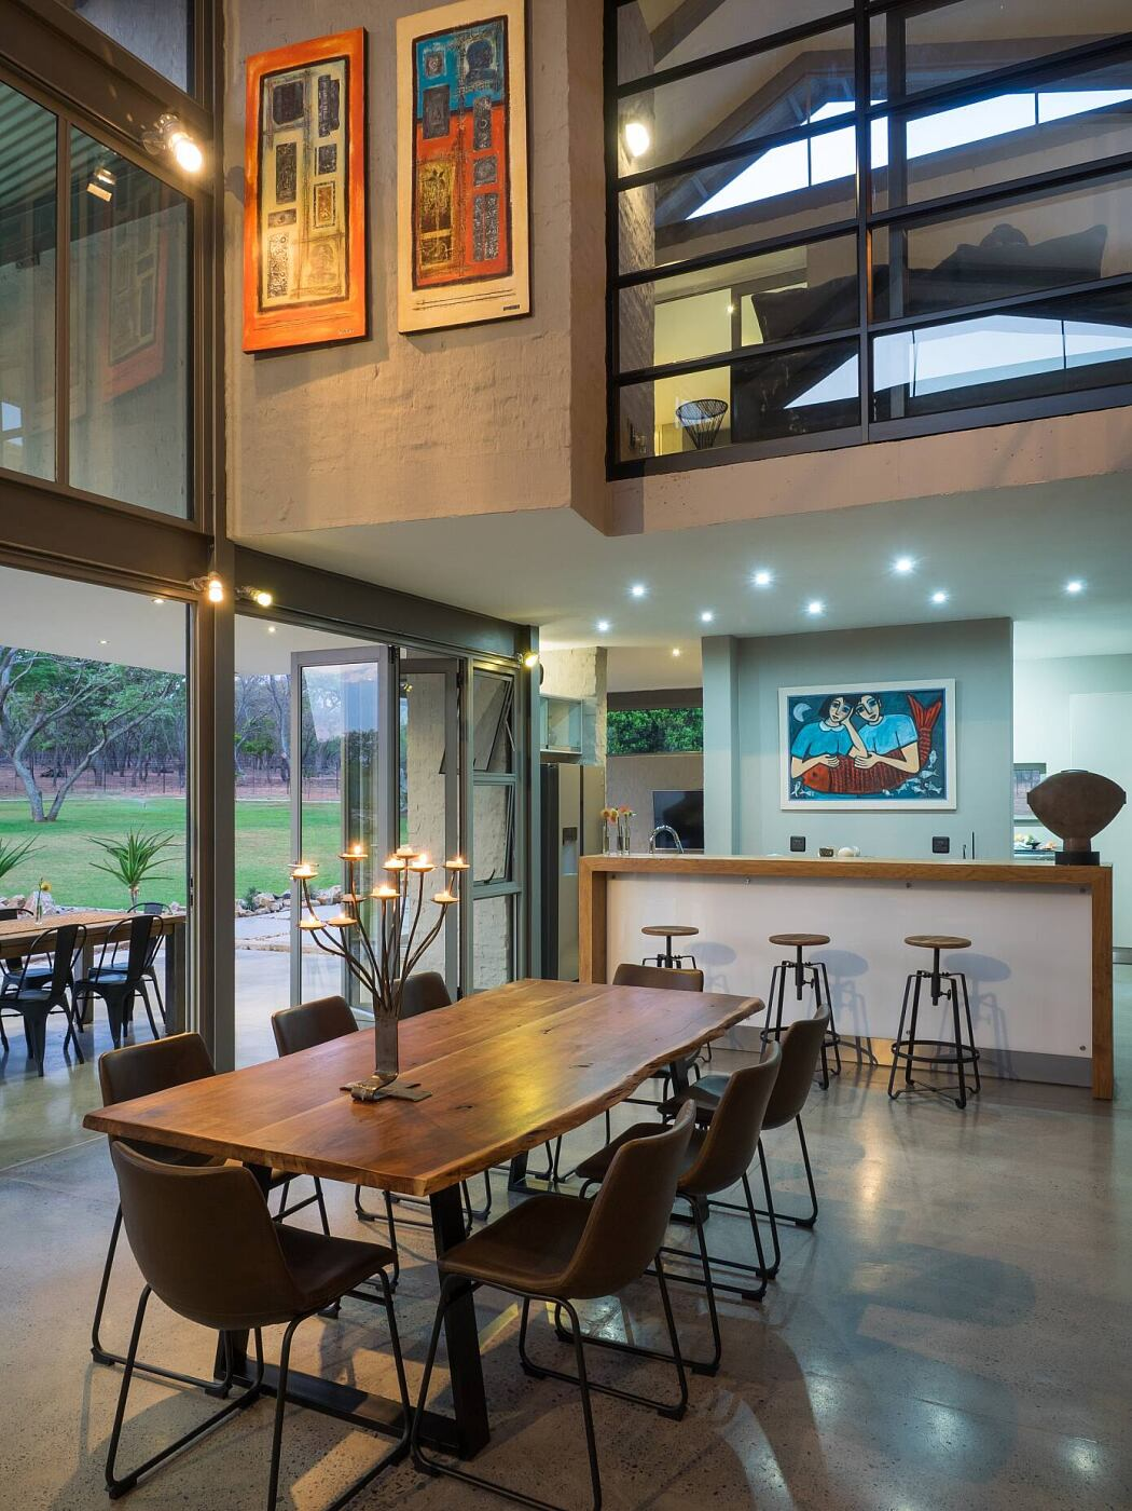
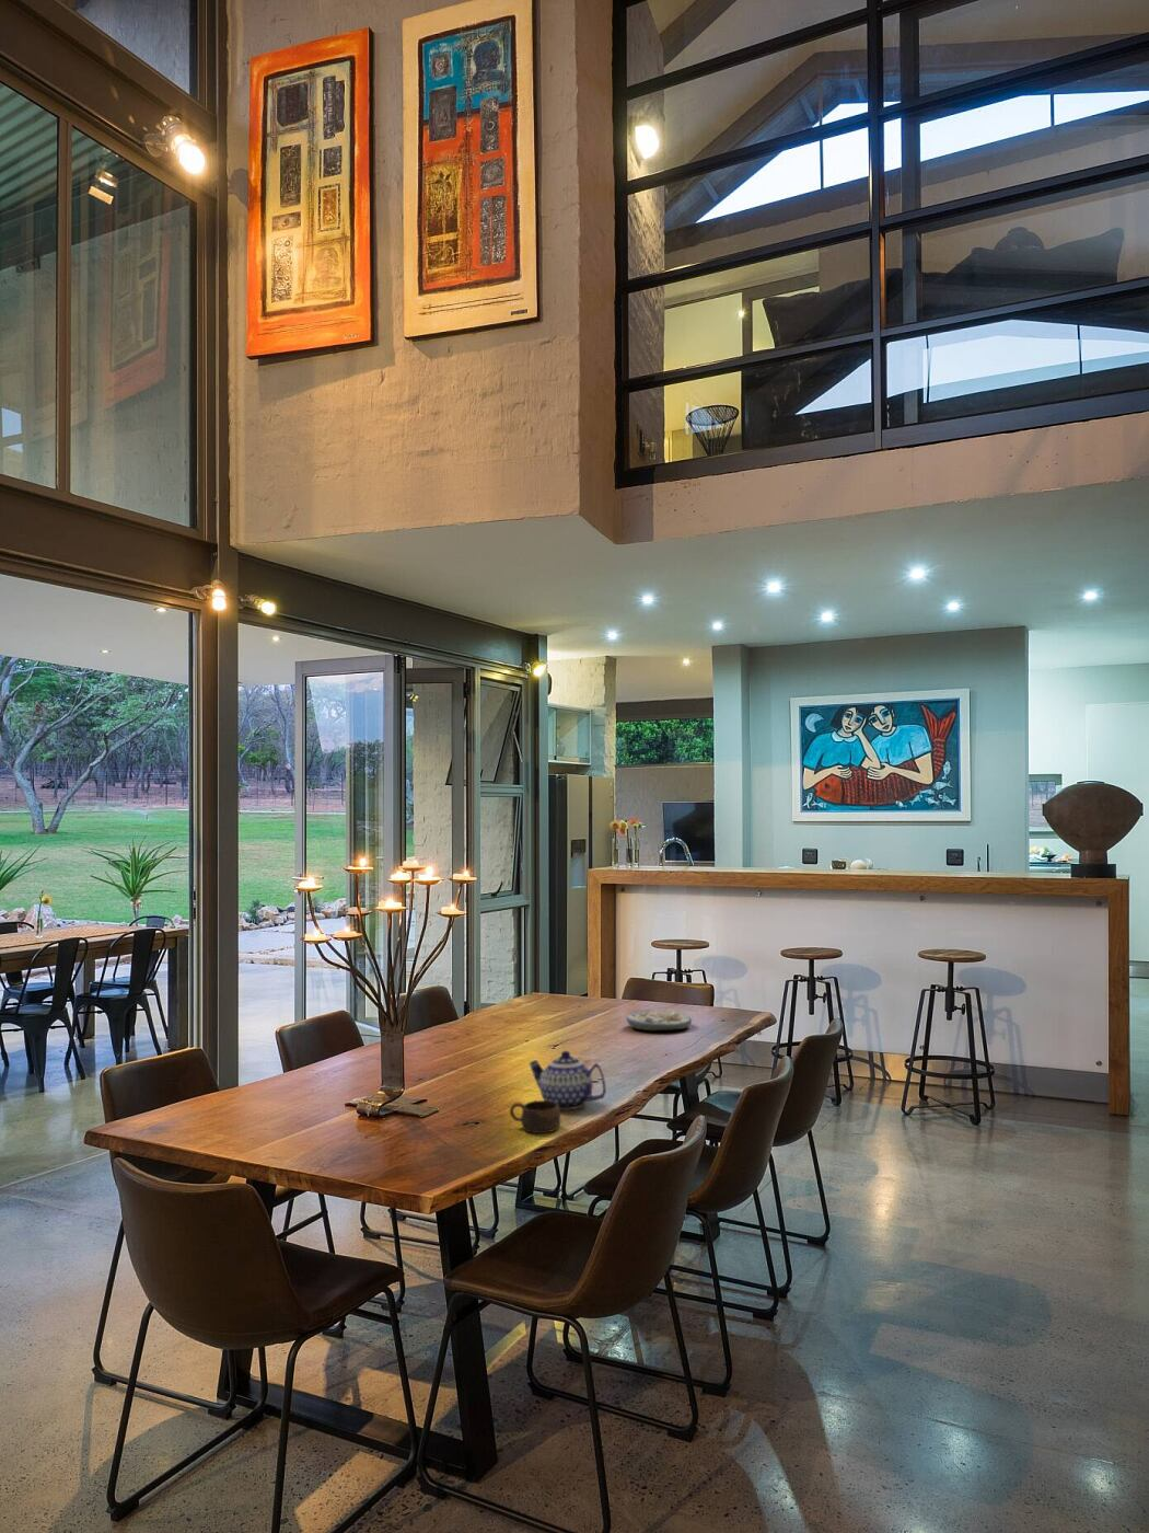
+ soup [626,1007,693,1032]
+ cup [509,1100,561,1135]
+ teapot [529,1050,607,1111]
